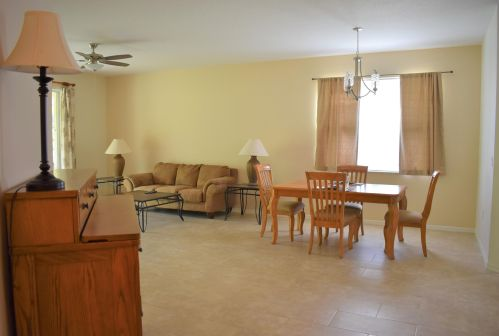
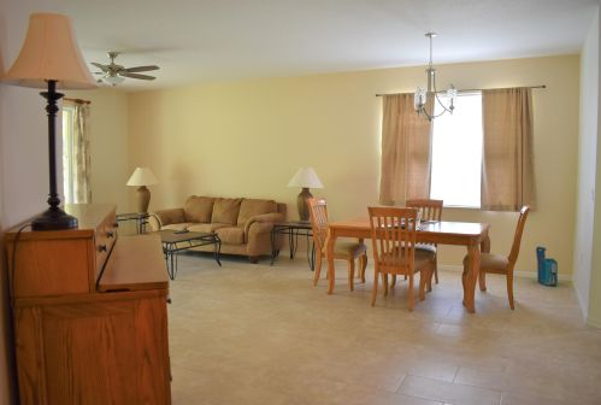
+ cardboard box [535,246,559,287]
